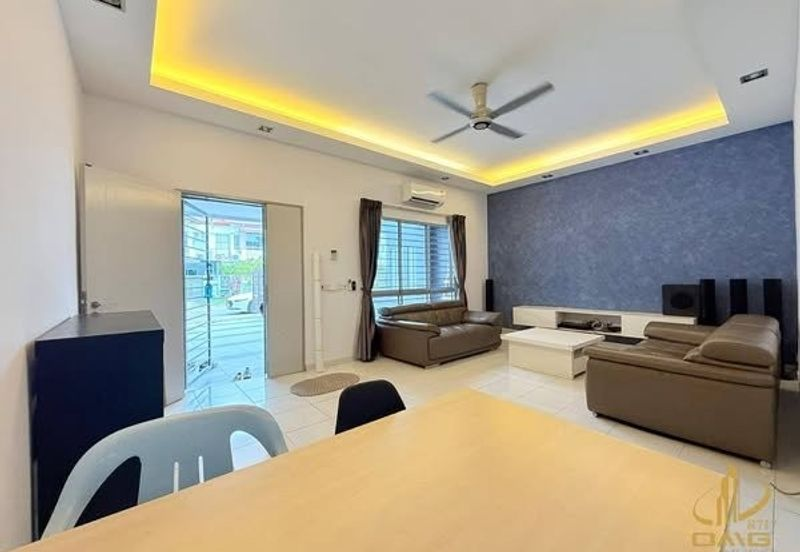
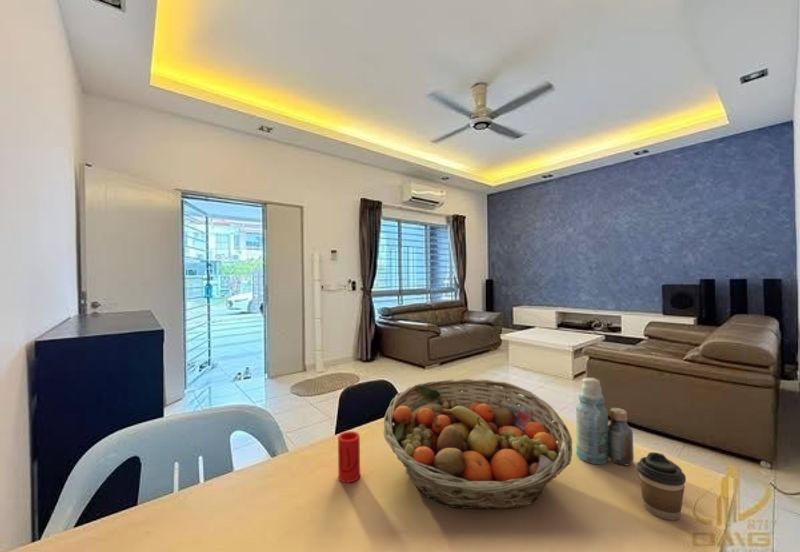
+ bottle [575,376,635,466]
+ fruit basket [383,378,573,510]
+ cup [337,430,361,484]
+ coffee cup [636,451,687,521]
